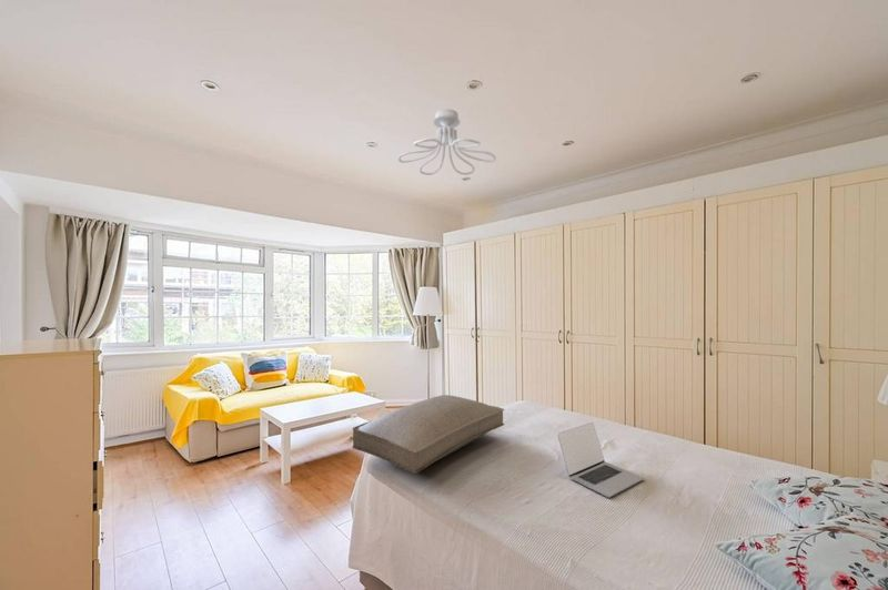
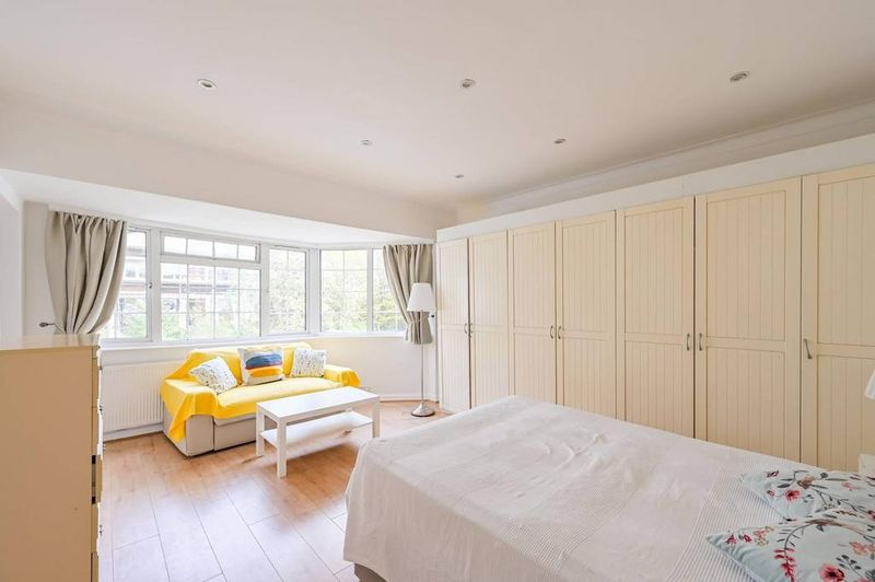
- laptop [556,421,645,499]
- cushion [352,394,506,475]
- ceiling light fixture [397,108,497,176]
